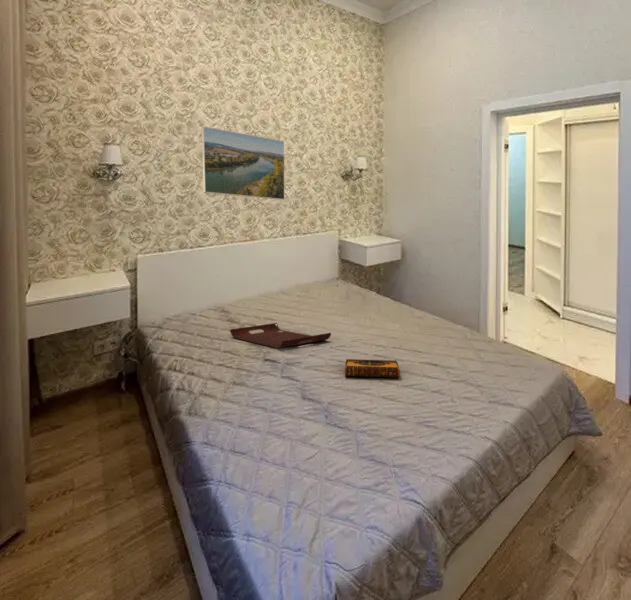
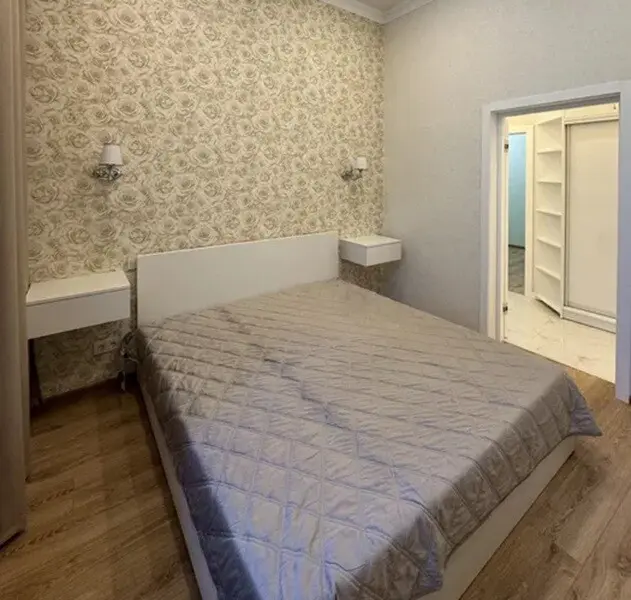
- serving tray [229,322,332,349]
- hardback book [344,358,400,379]
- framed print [201,125,286,201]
